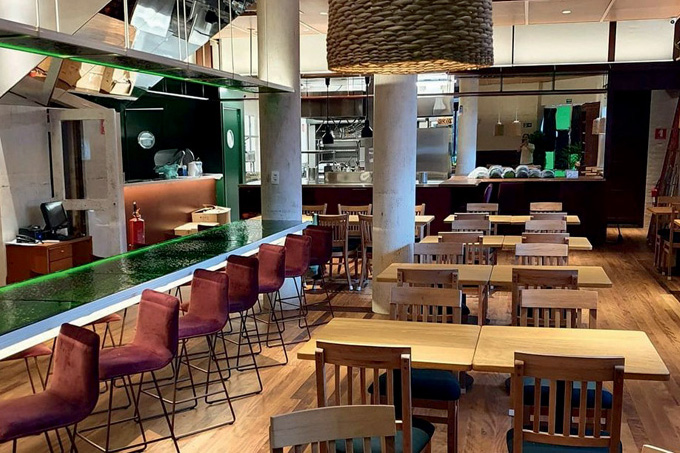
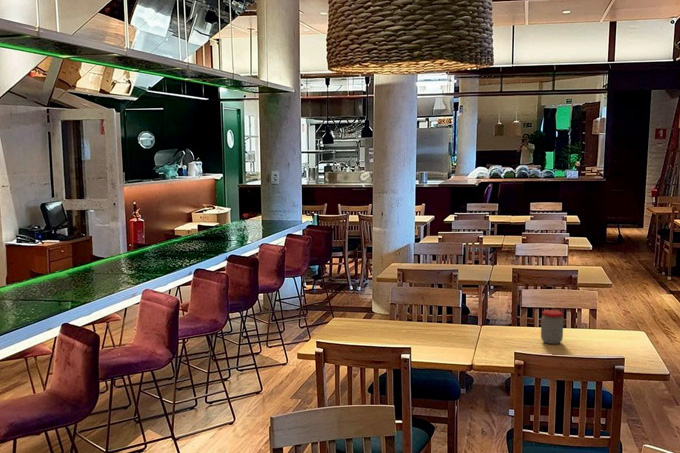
+ jar [540,309,564,345]
